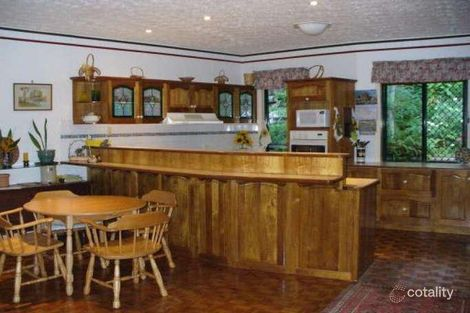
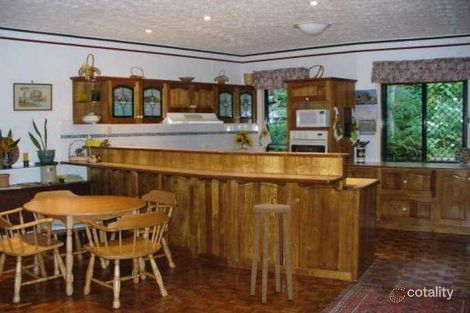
+ stool [250,203,294,304]
